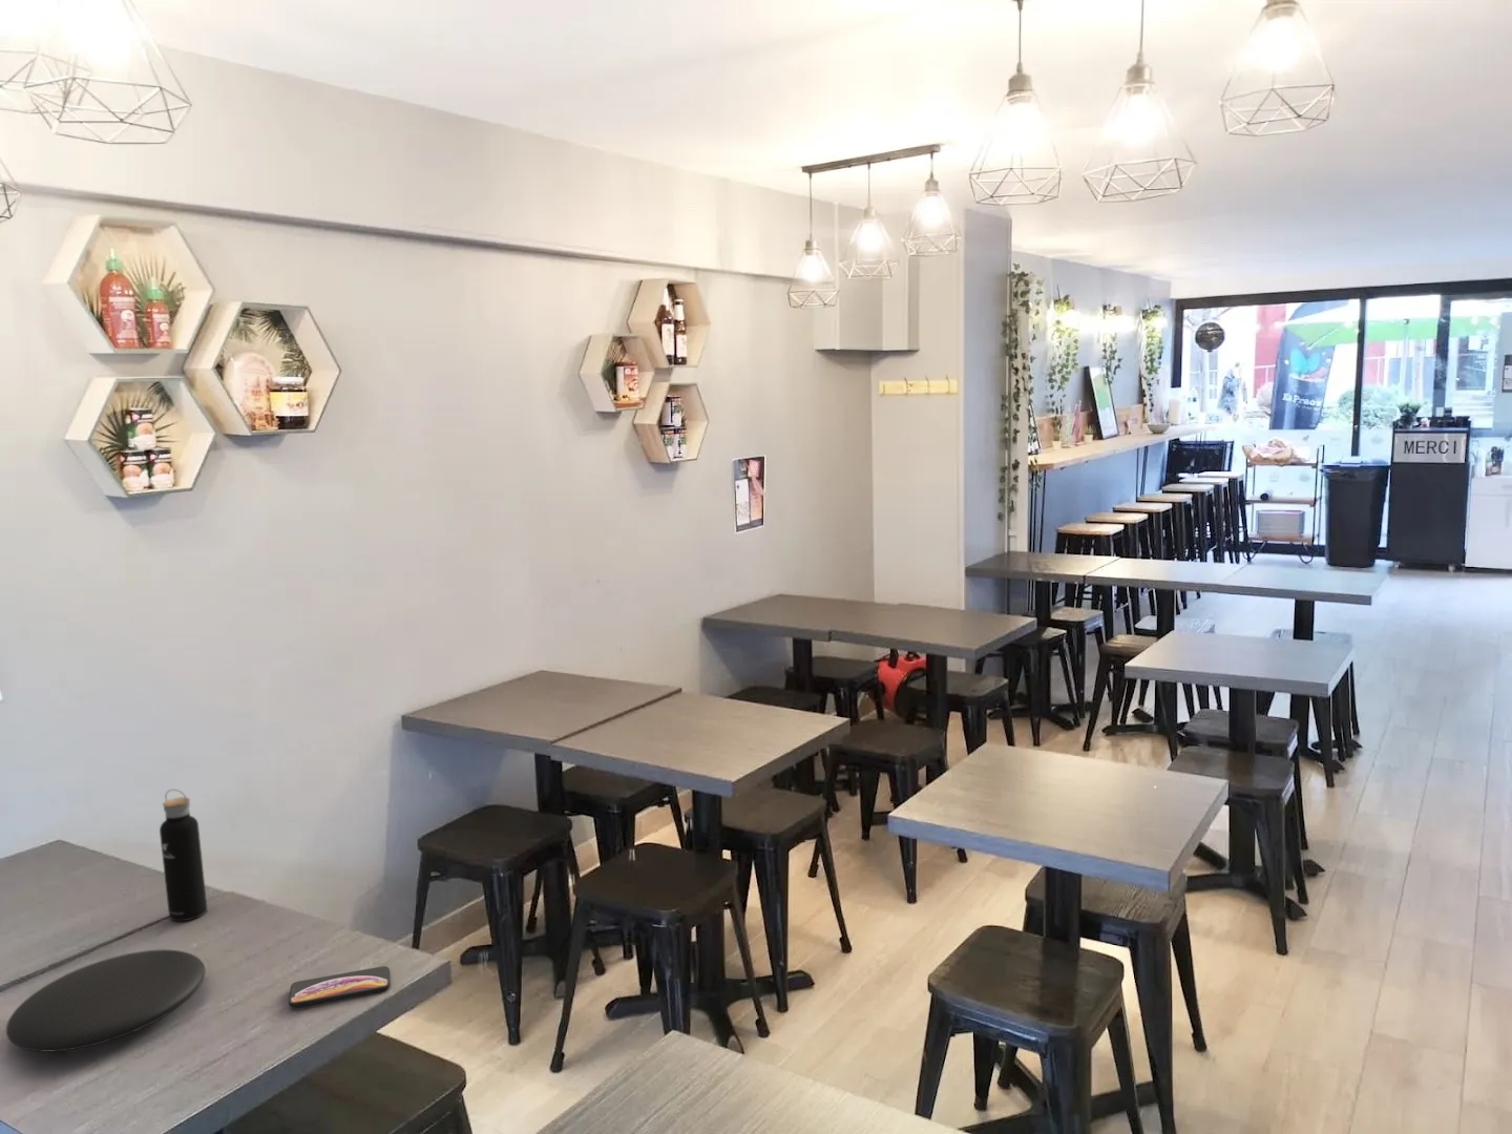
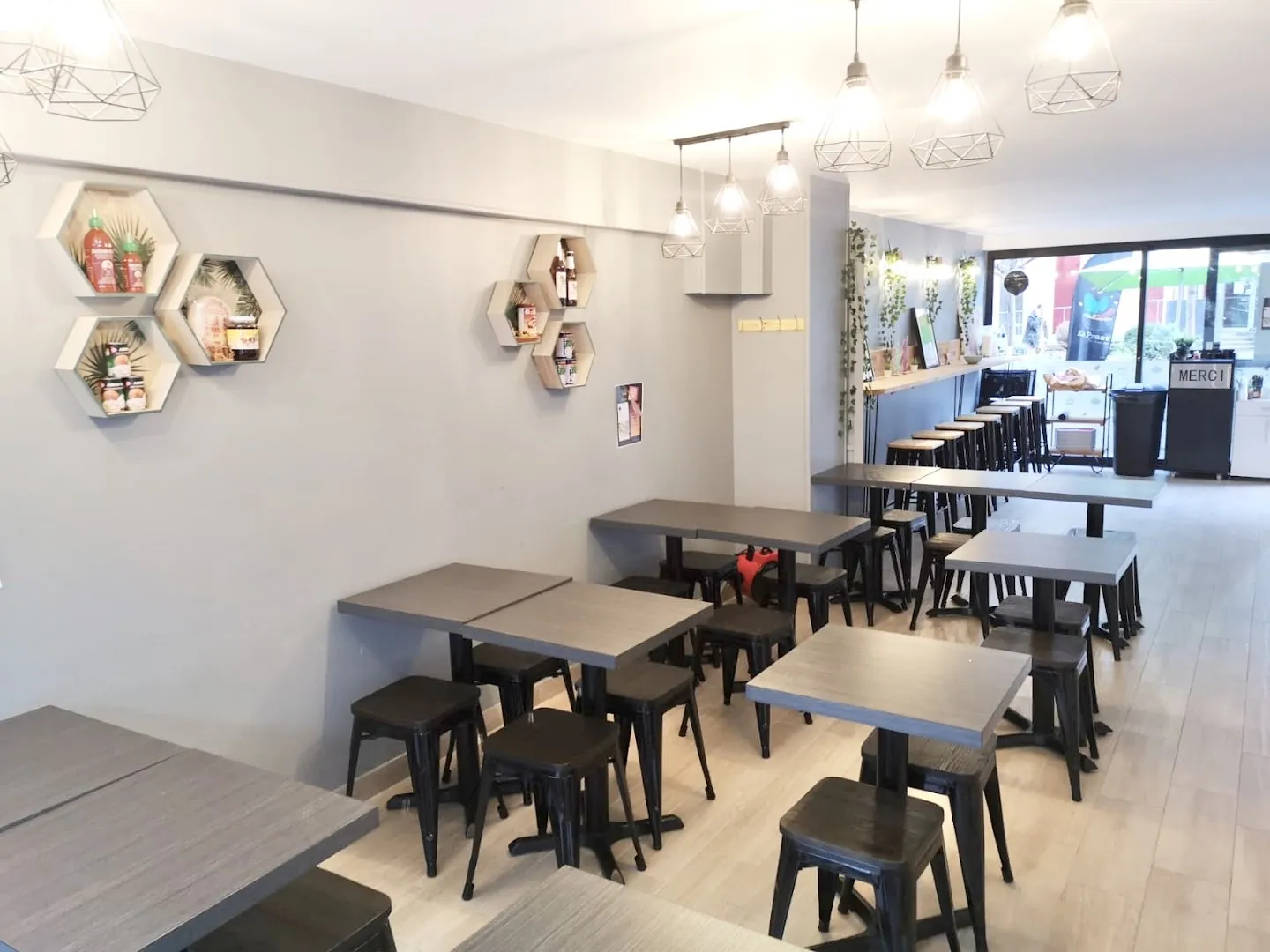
- water bottle [158,789,208,922]
- smartphone [288,965,391,1008]
- plate [5,949,207,1053]
